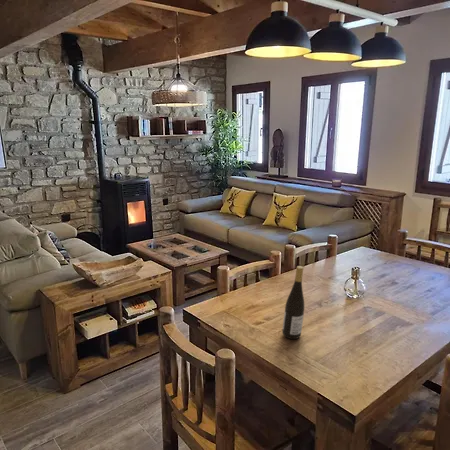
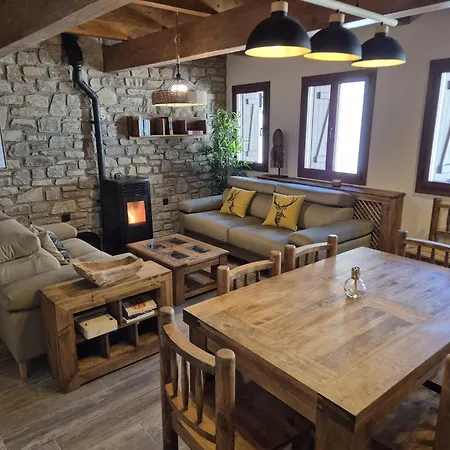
- wine bottle [281,265,305,340]
